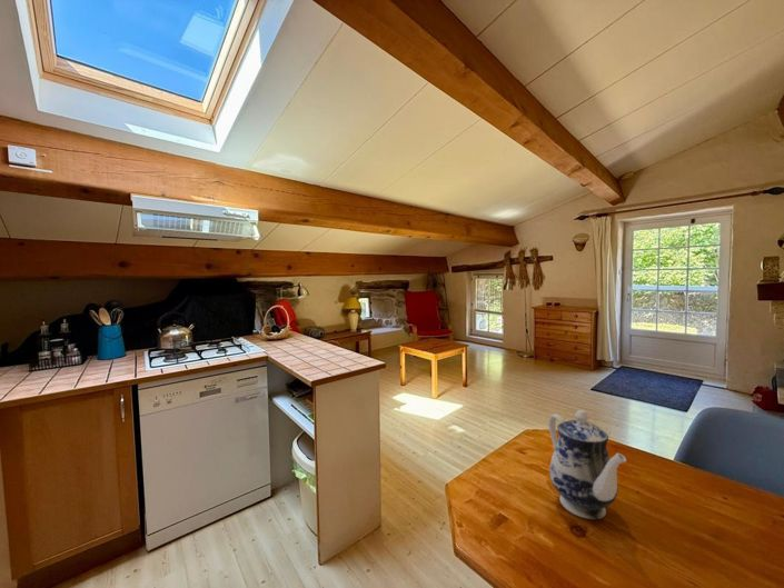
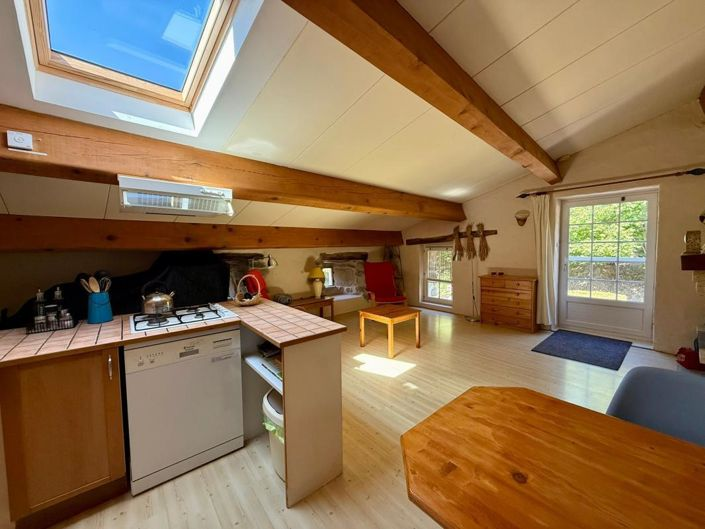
- teapot [547,409,627,520]
